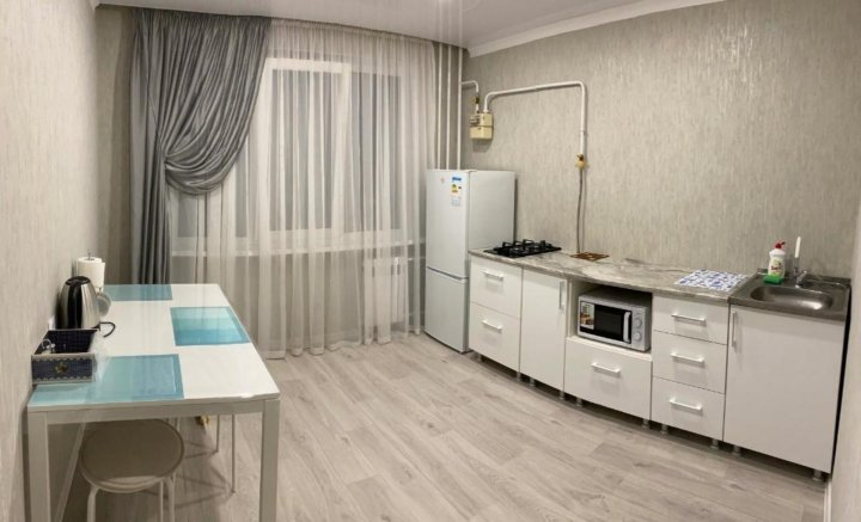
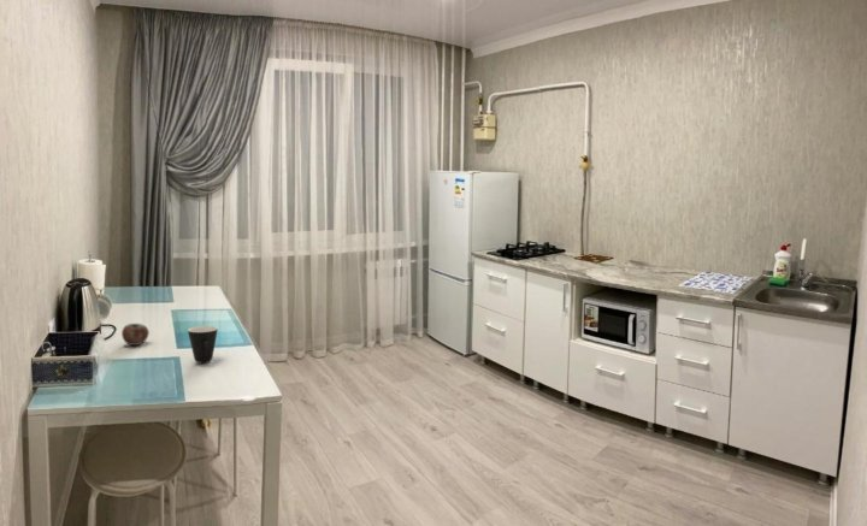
+ apple [120,323,151,347]
+ mug [187,325,219,364]
